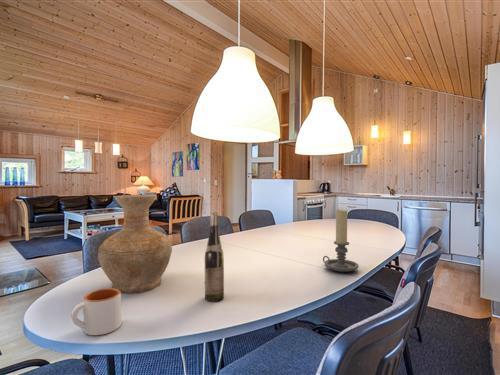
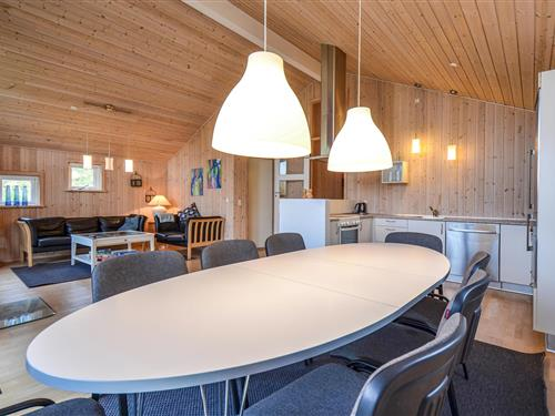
- wine bottle [204,211,225,303]
- vase [97,194,173,295]
- candle holder [322,208,360,273]
- mug [70,287,122,336]
